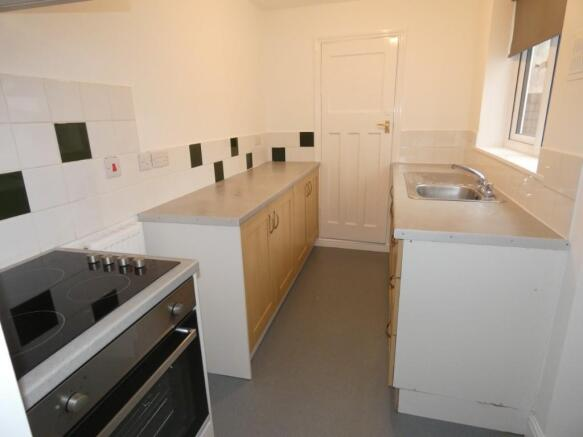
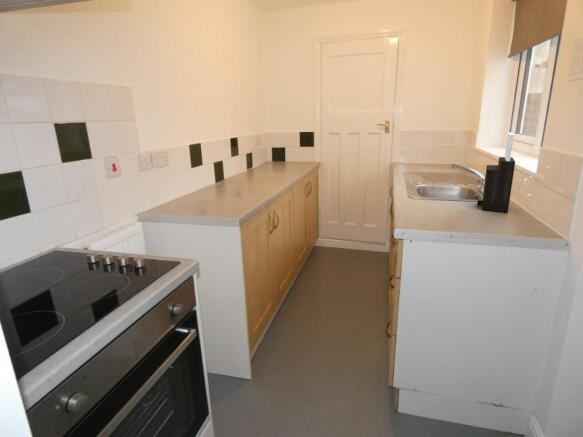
+ knife block [476,132,516,213]
